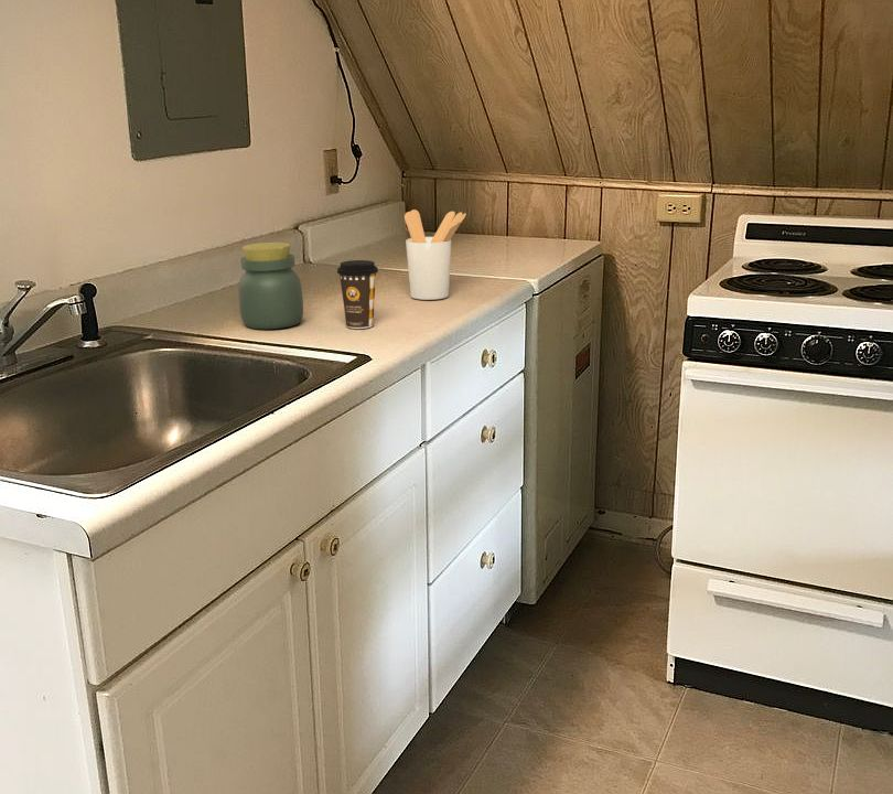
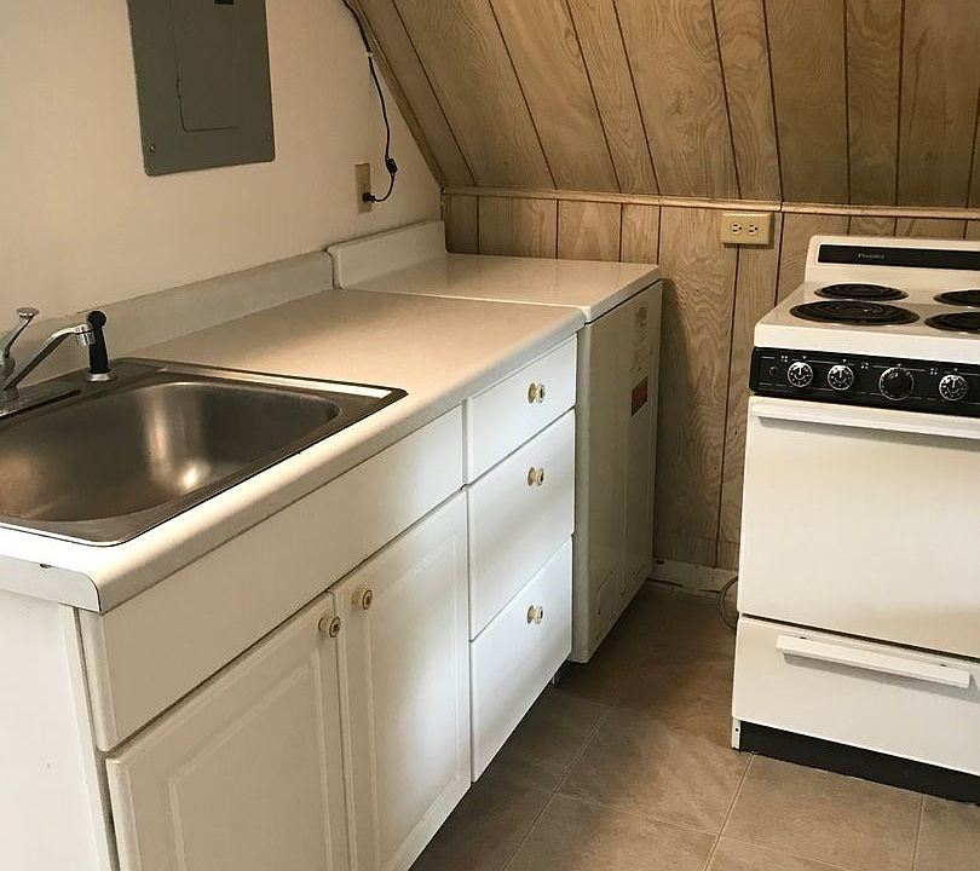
- jar [238,242,304,330]
- coffee cup [336,259,379,330]
- utensil holder [404,208,467,301]
